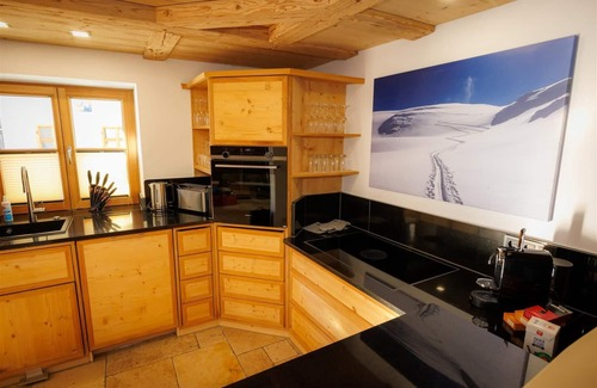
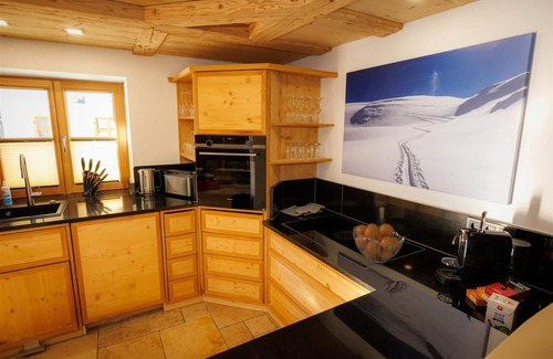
+ fruit basket [352,223,406,264]
